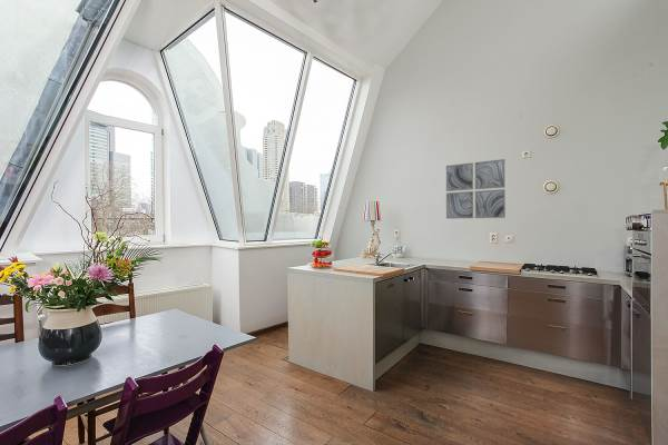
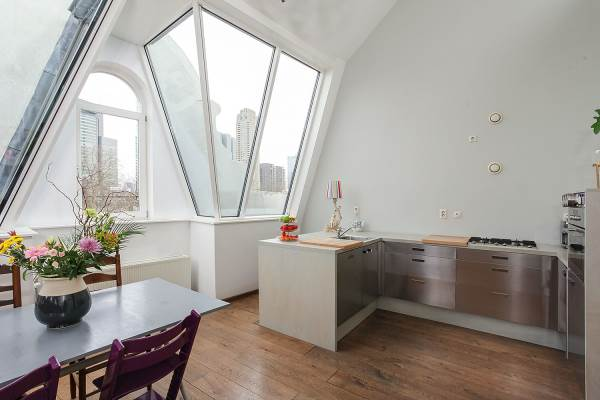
- wall art [445,158,507,220]
